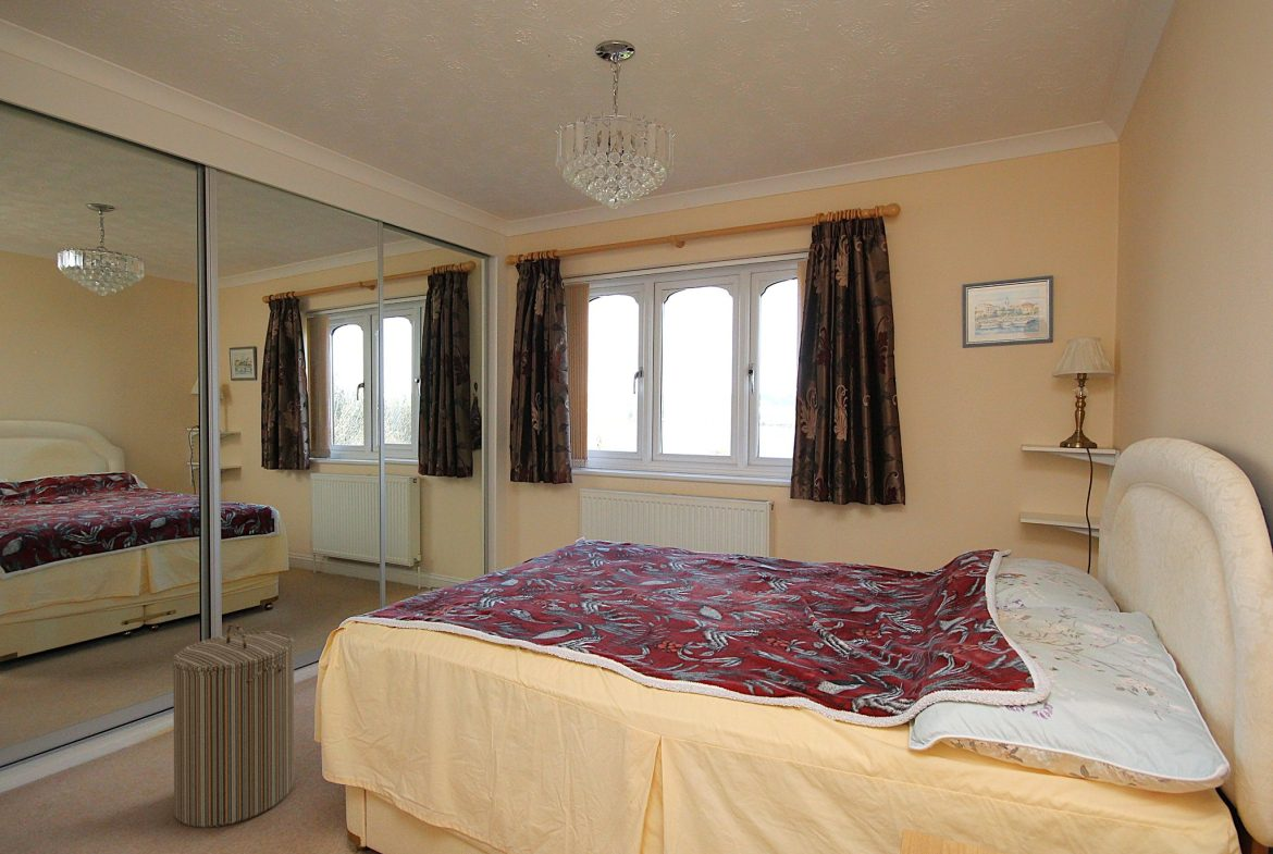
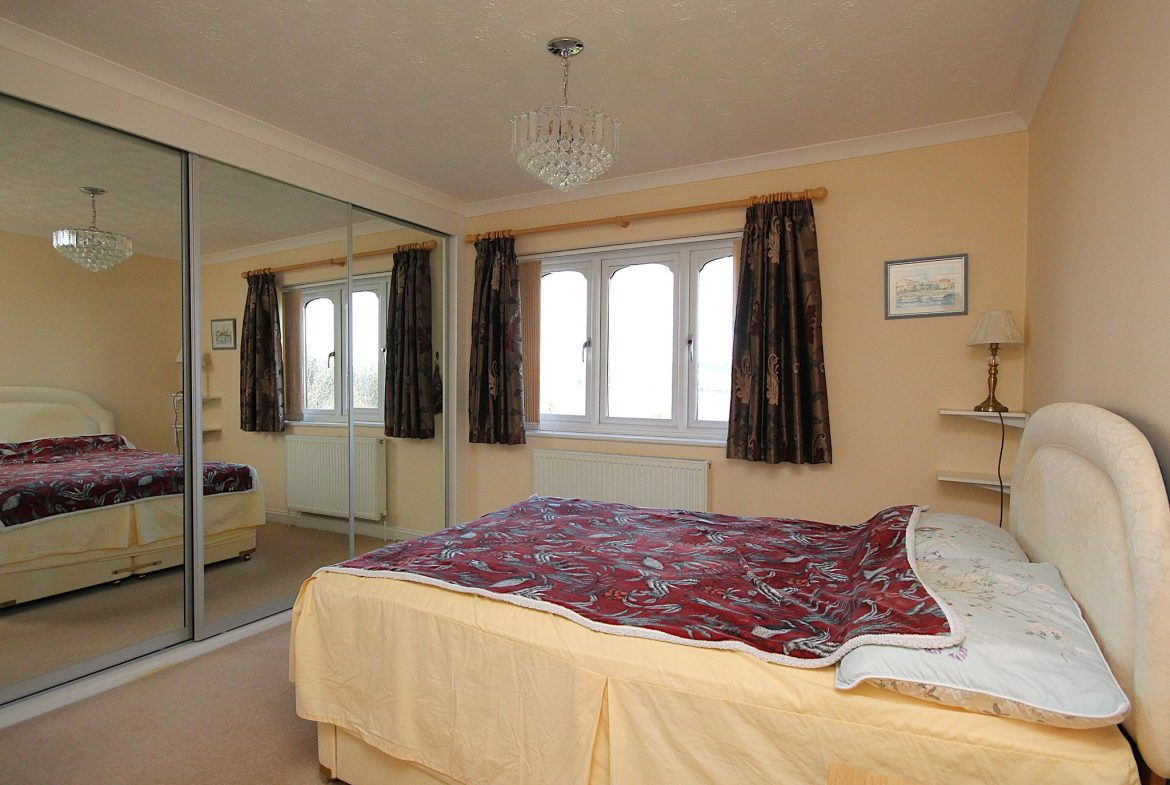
- laundry hamper [171,622,296,829]
